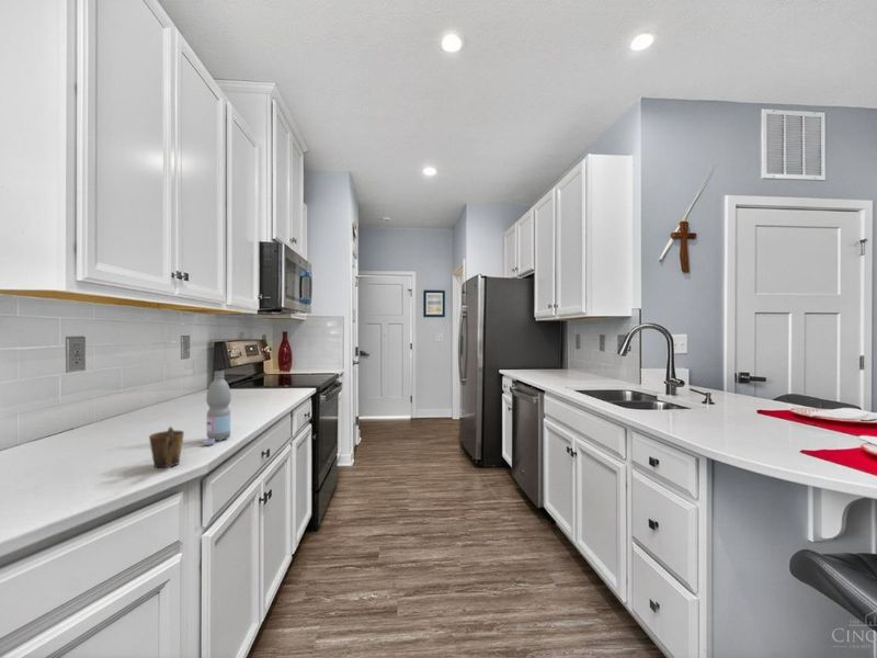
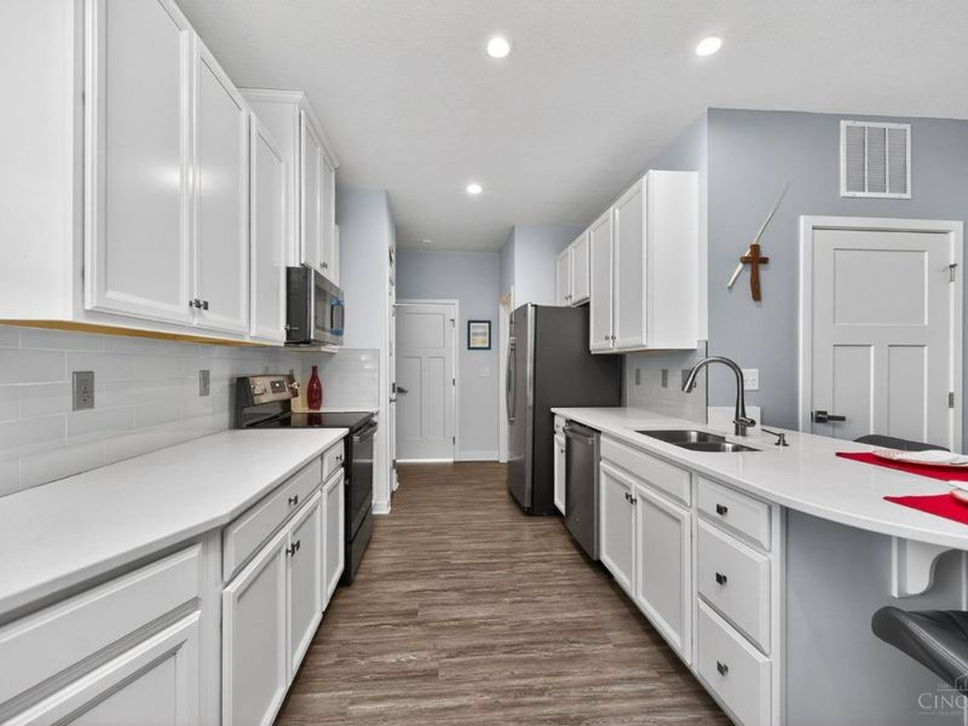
- water bottle [202,370,232,446]
- mug [148,426,185,469]
